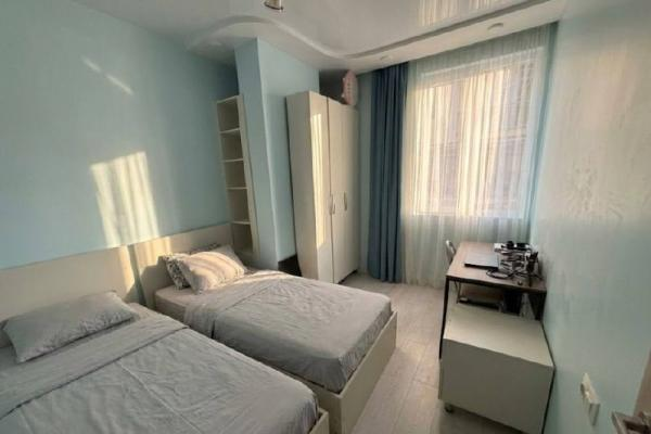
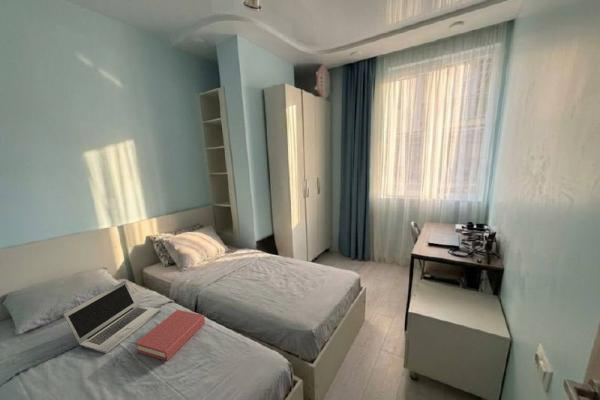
+ hardback book [134,309,206,362]
+ laptop [62,280,161,354]
